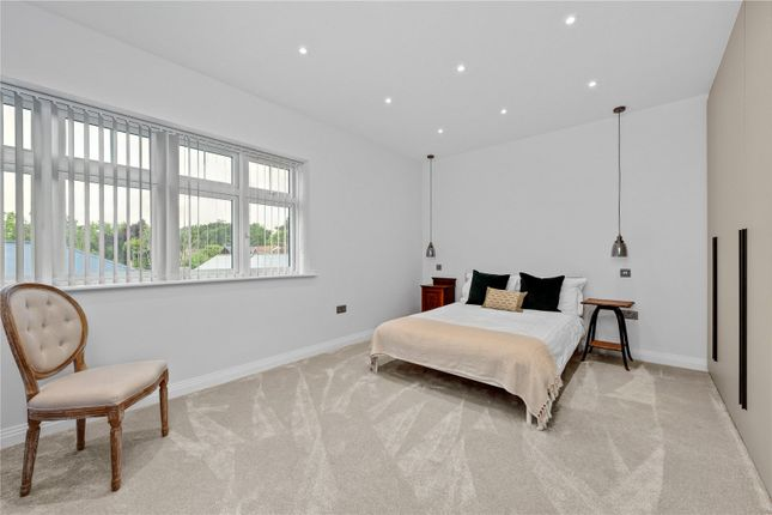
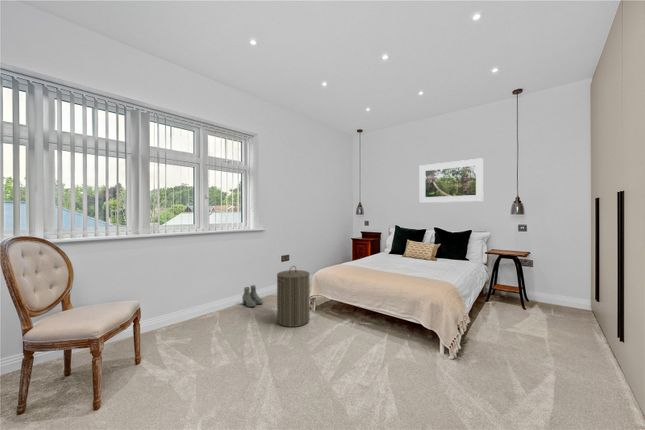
+ laundry hamper [276,265,311,328]
+ boots [241,284,264,308]
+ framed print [419,157,485,204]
